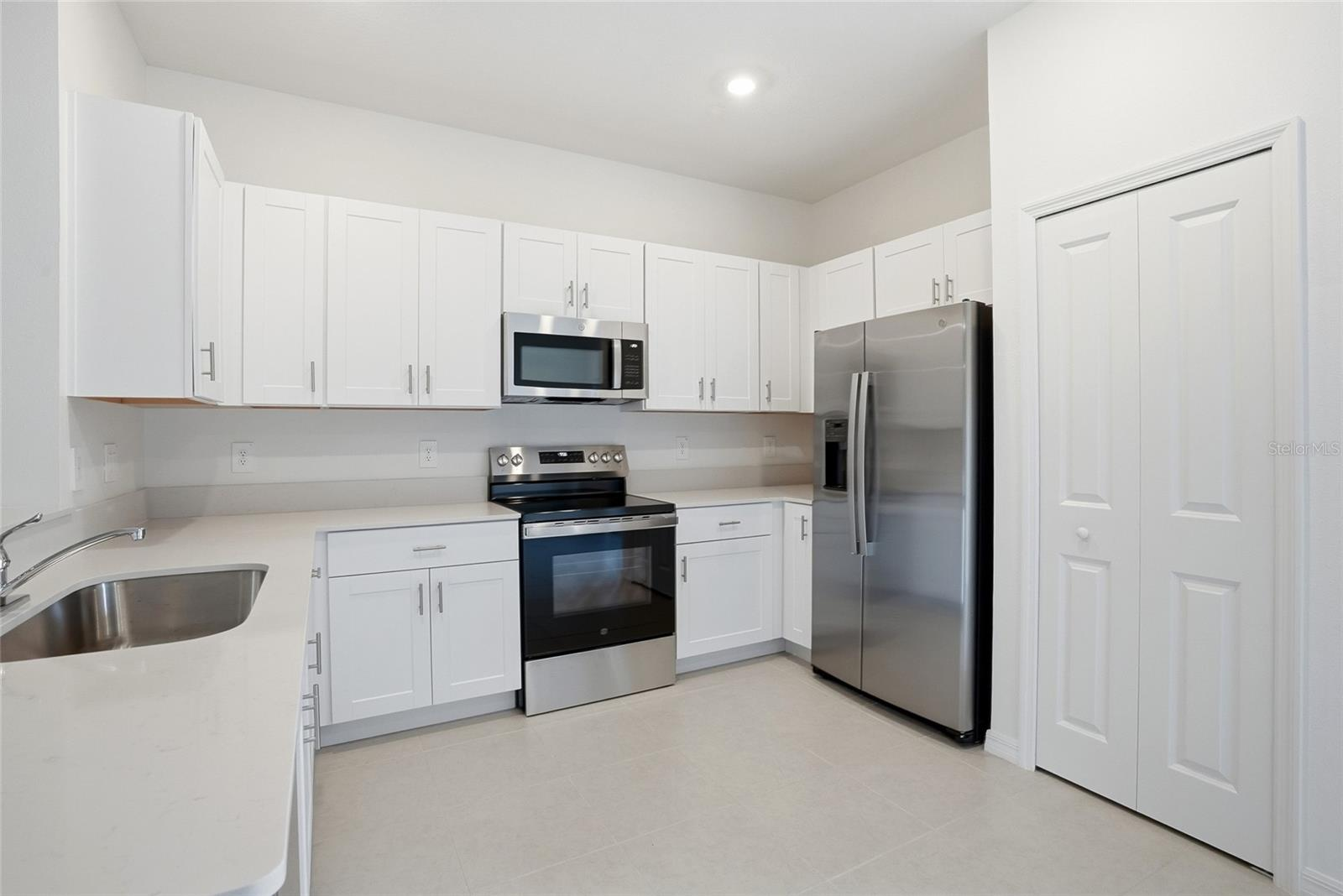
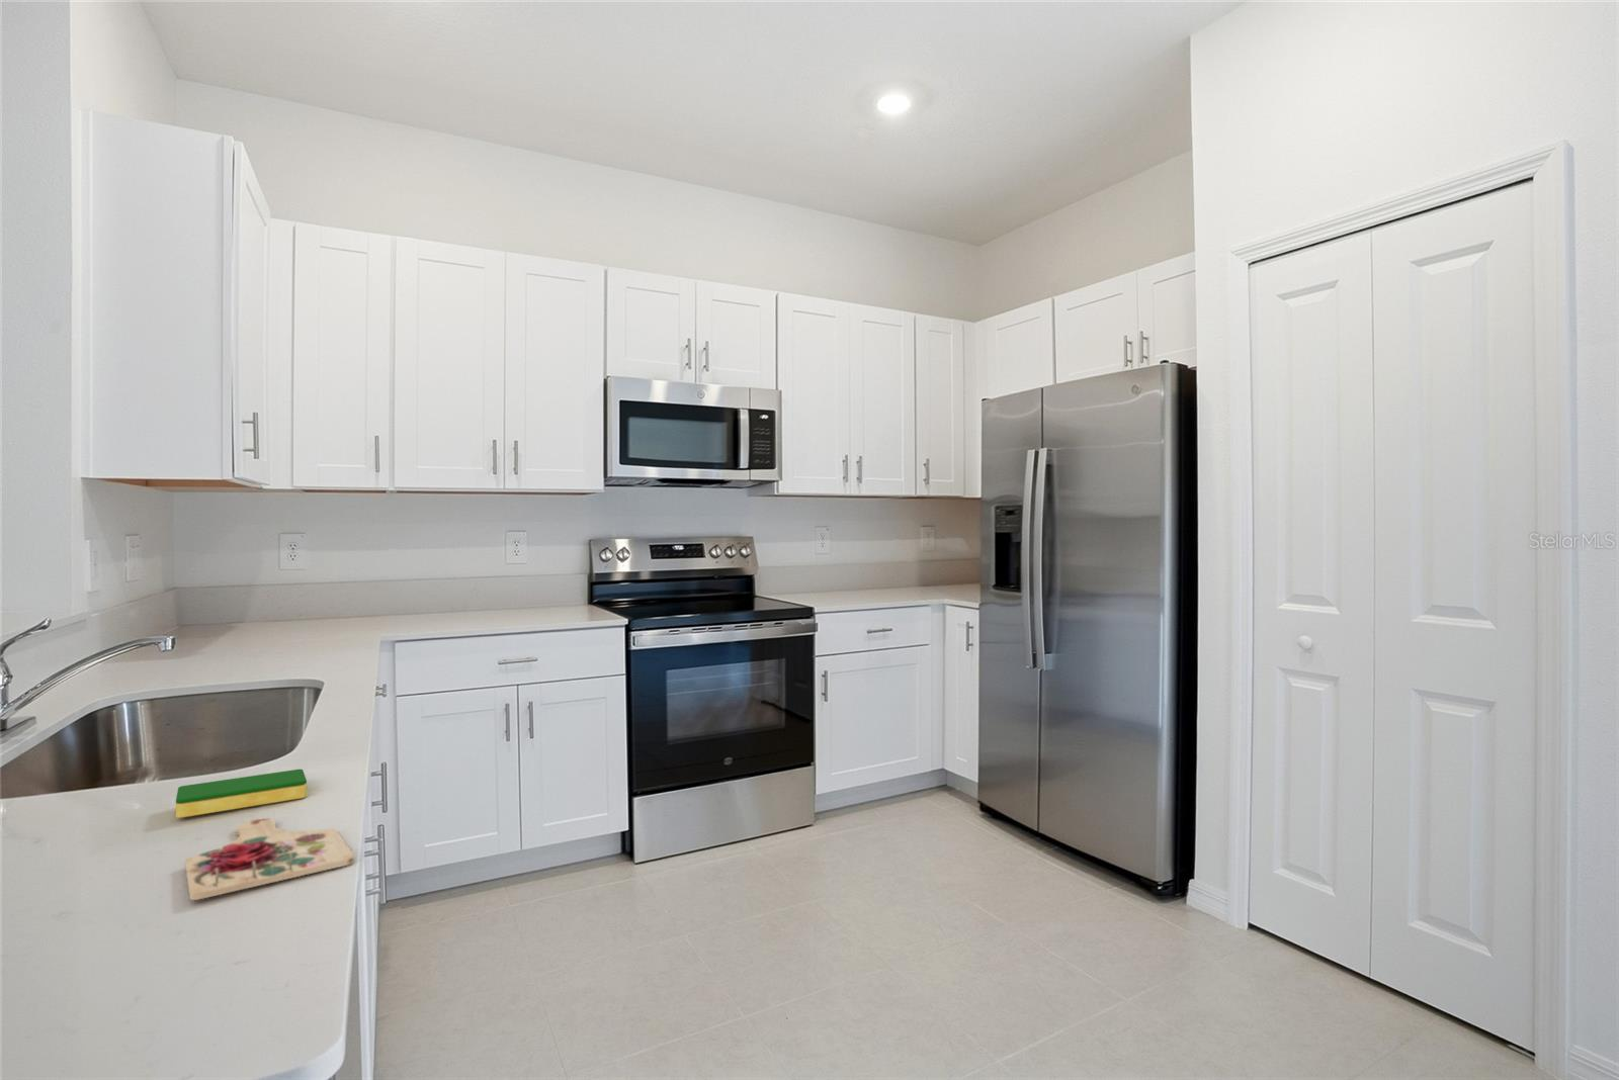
+ dish sponge [175,769,307,820]
+ cutting board [184,818,356,902]
